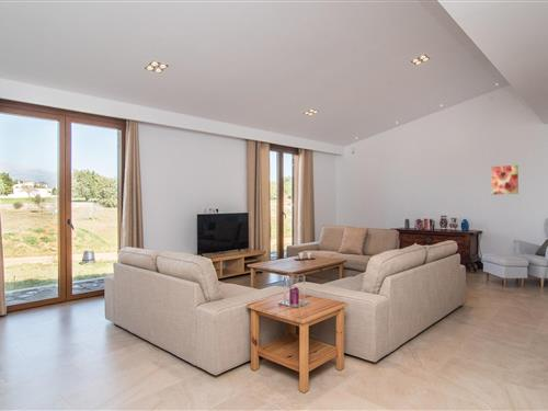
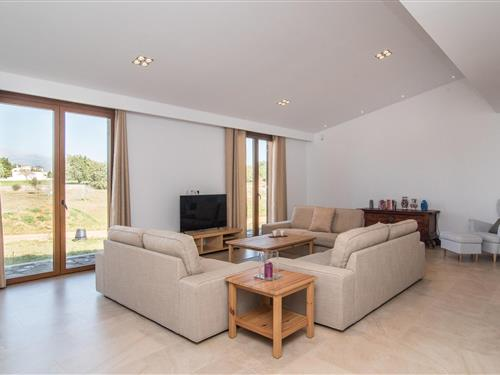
- wall art [490,164,520,196]
